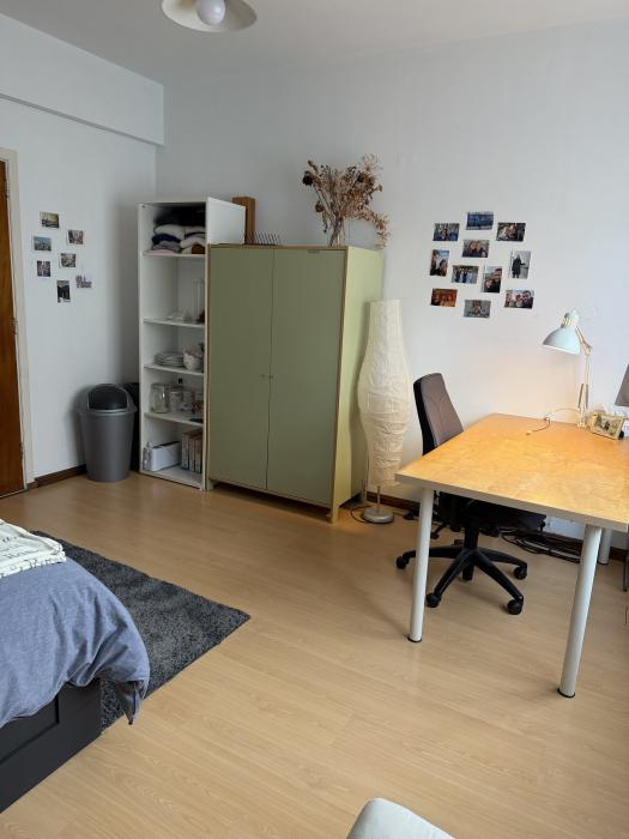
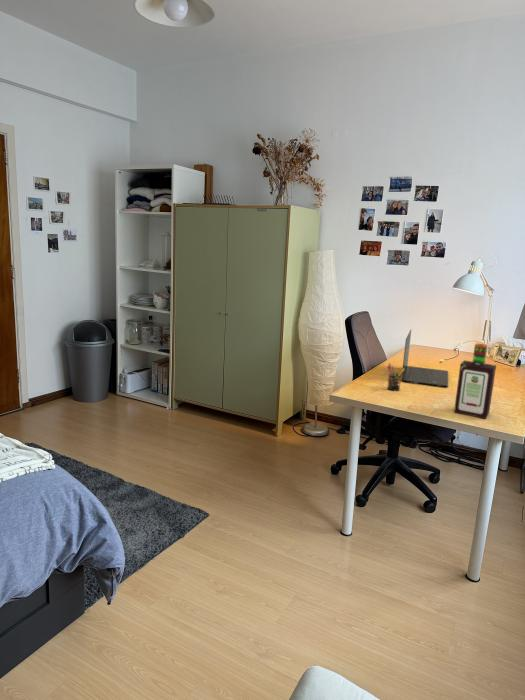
+ bottle [453,342,497,420]
+ laptop [401,329,449,388]
+ pen holder [386,363,404,392]
